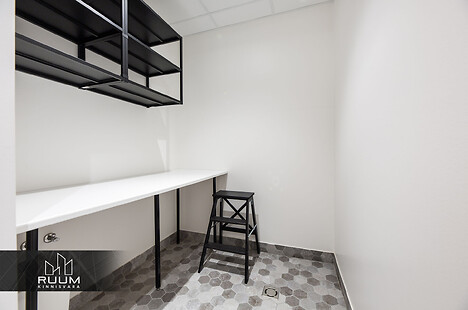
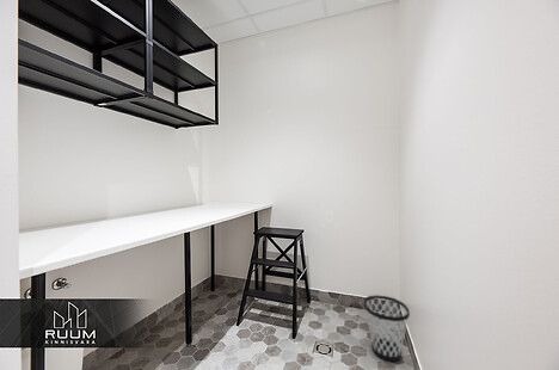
+ wastebasket [363,294,411,363]
